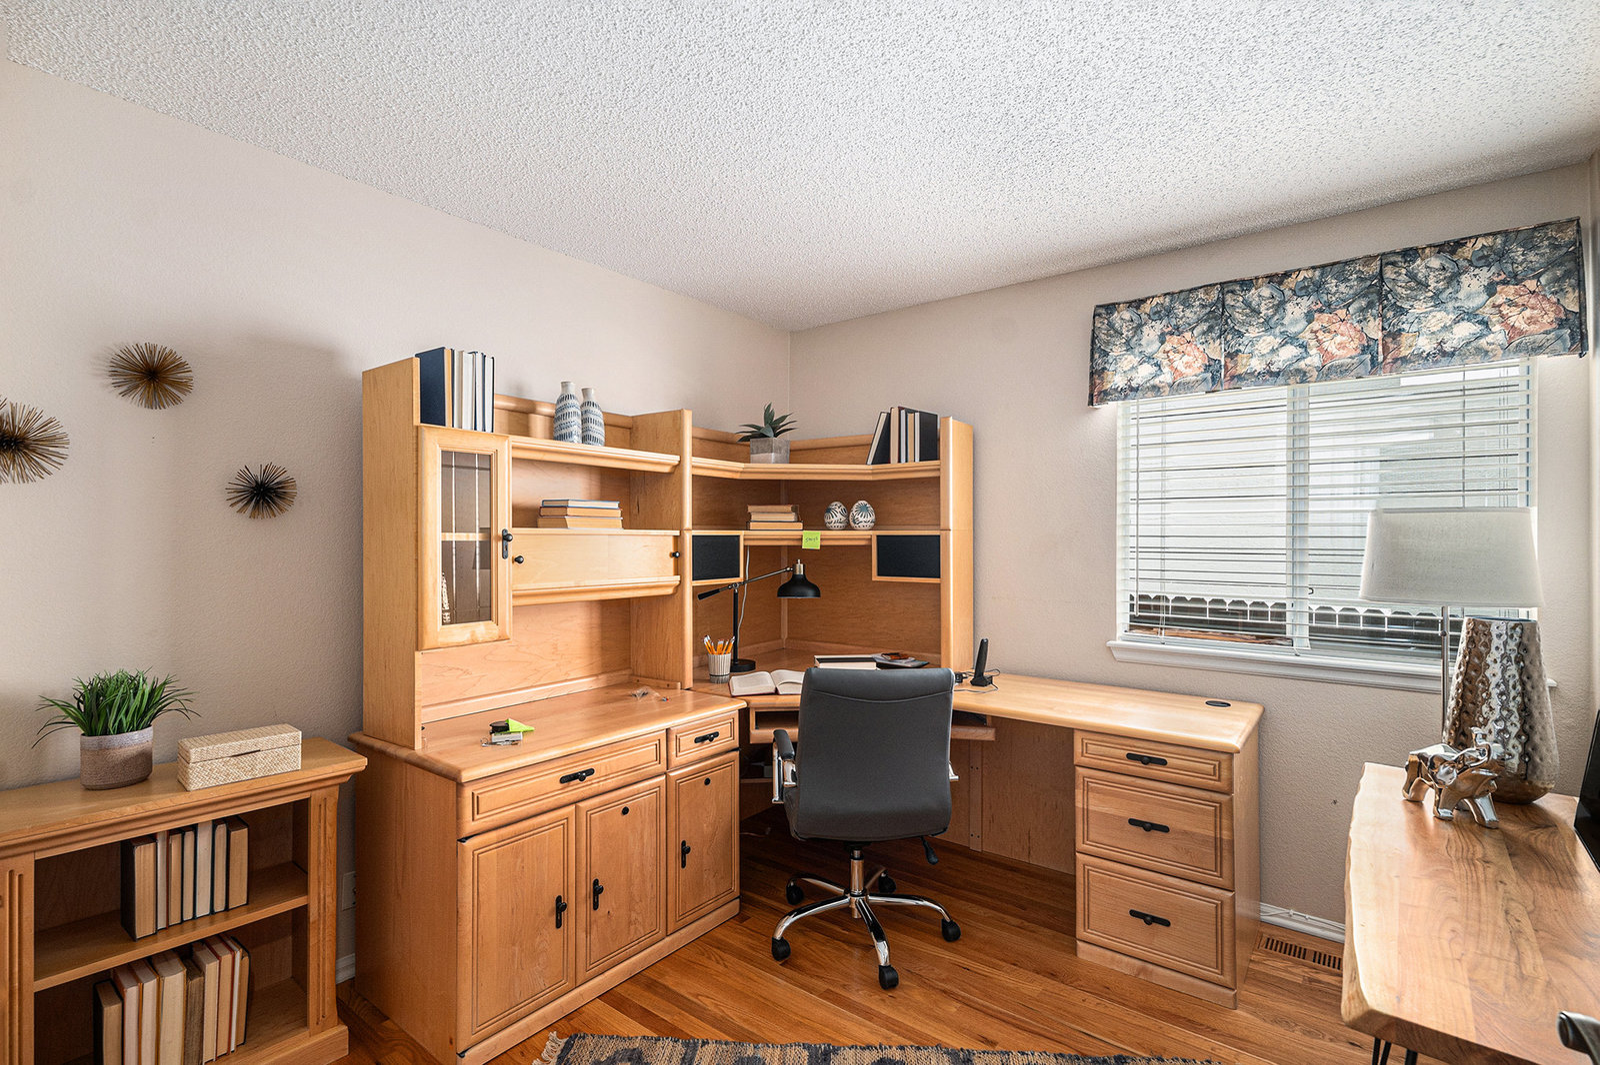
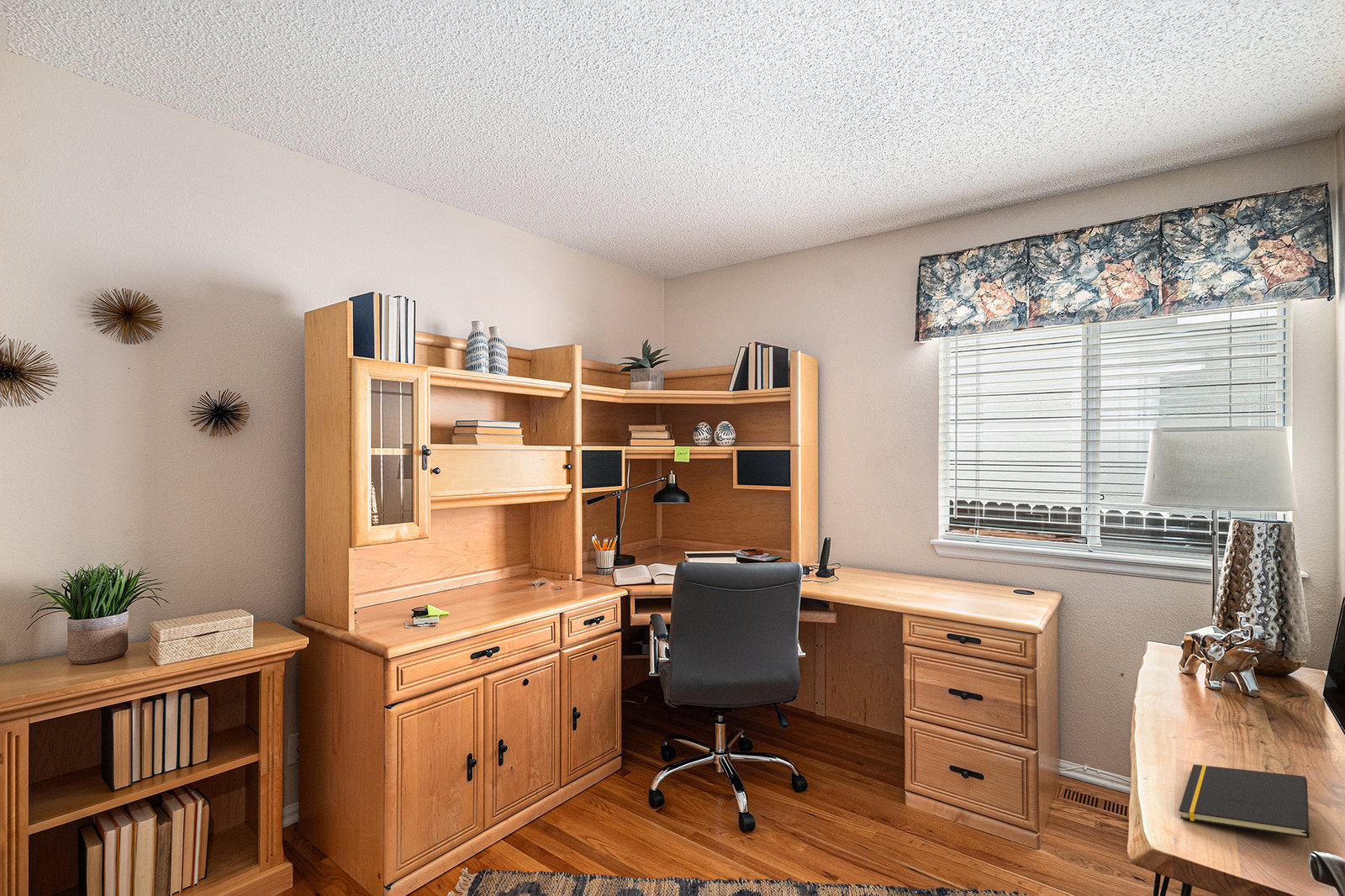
+ notepad [1179,763,1311,839]
